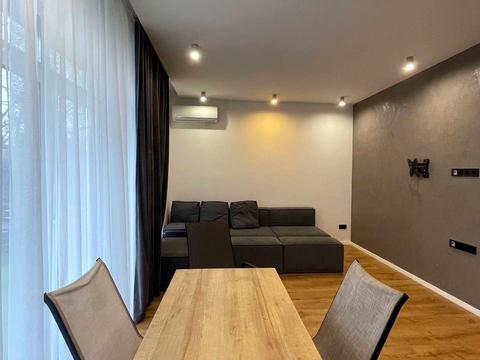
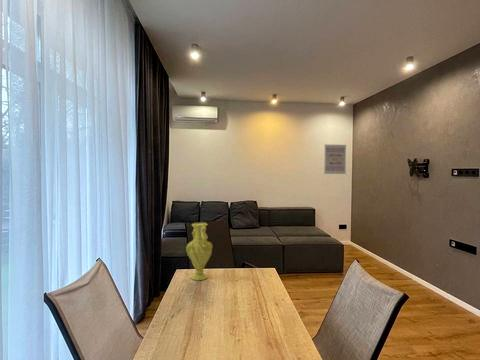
+ wall art [323,144,347,175]
+ vase [185,222,213,281]
